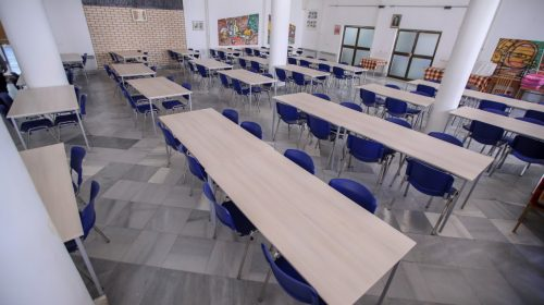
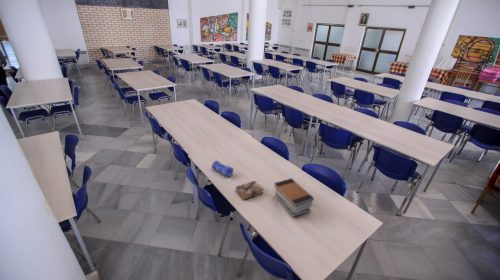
+ book stack [273,177,315,218]
+ pencil case [211,160,234,178]
+ book [235,180,264,201]
